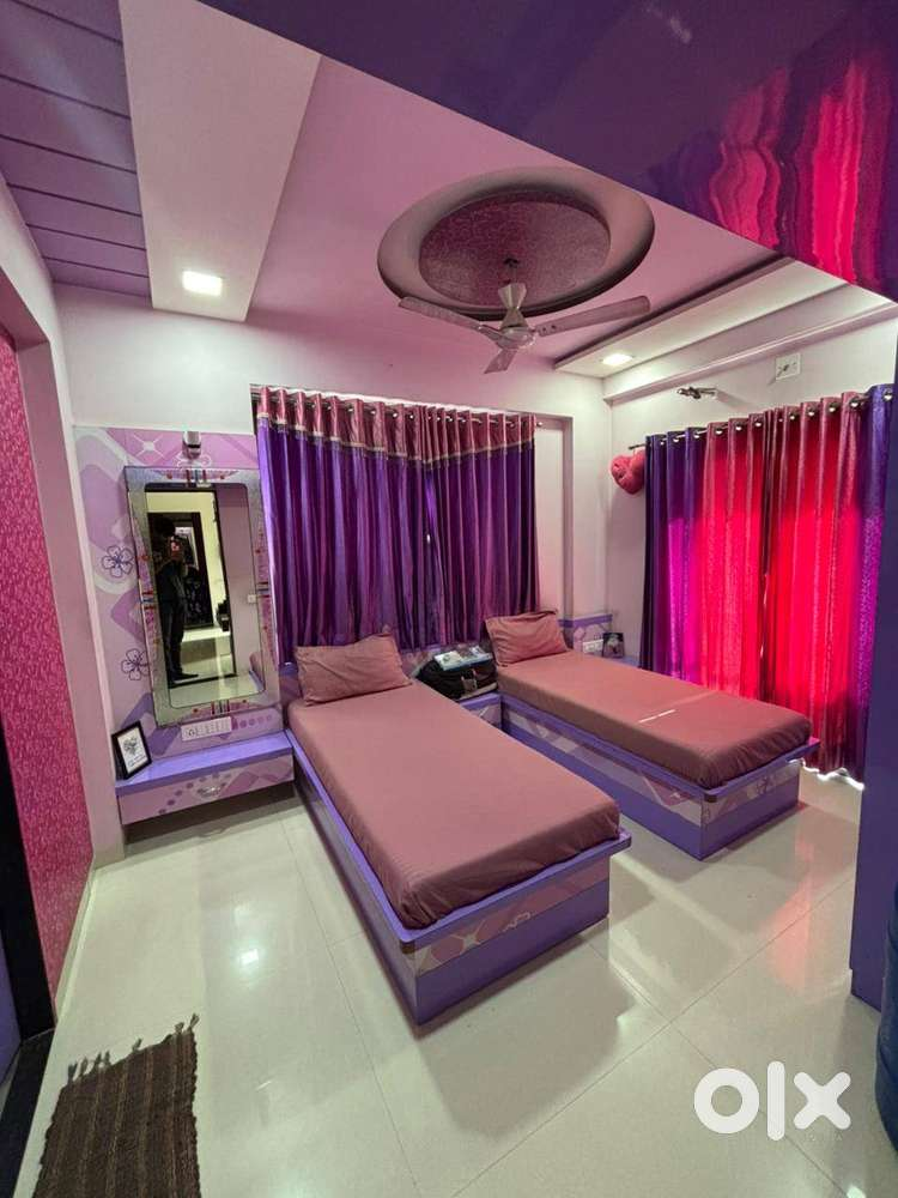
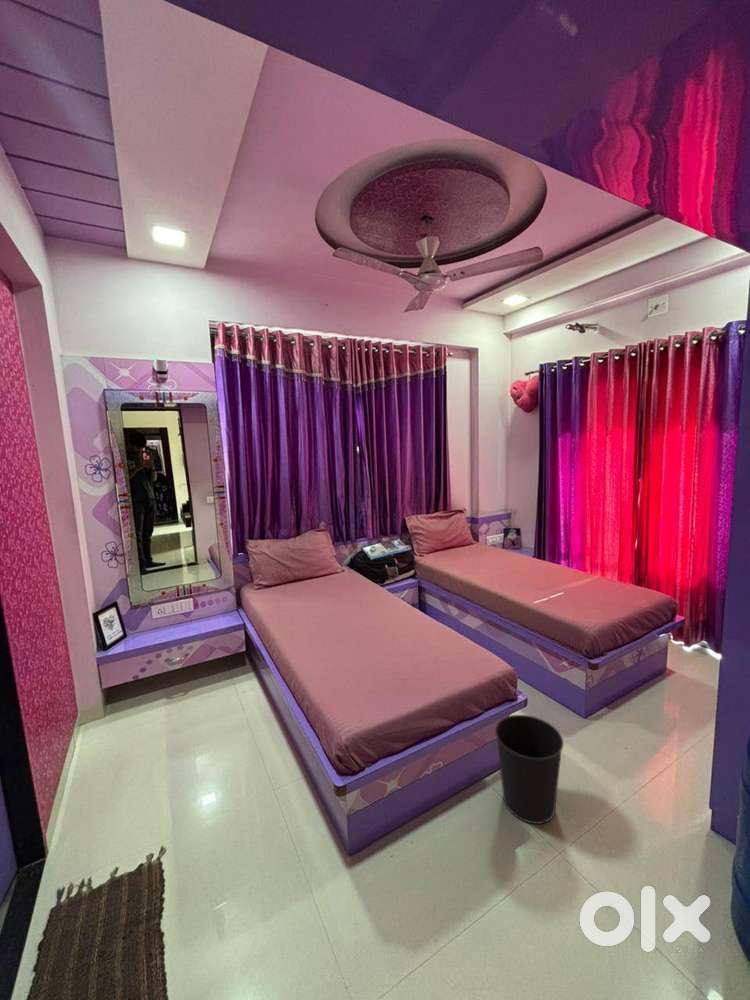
+ wastebasket [494,714,565,825]
